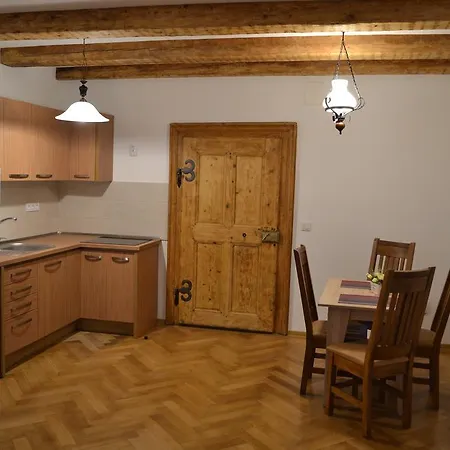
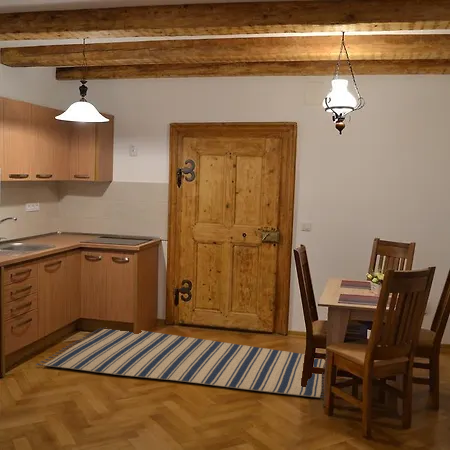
+ rug [35,327,326,399]
